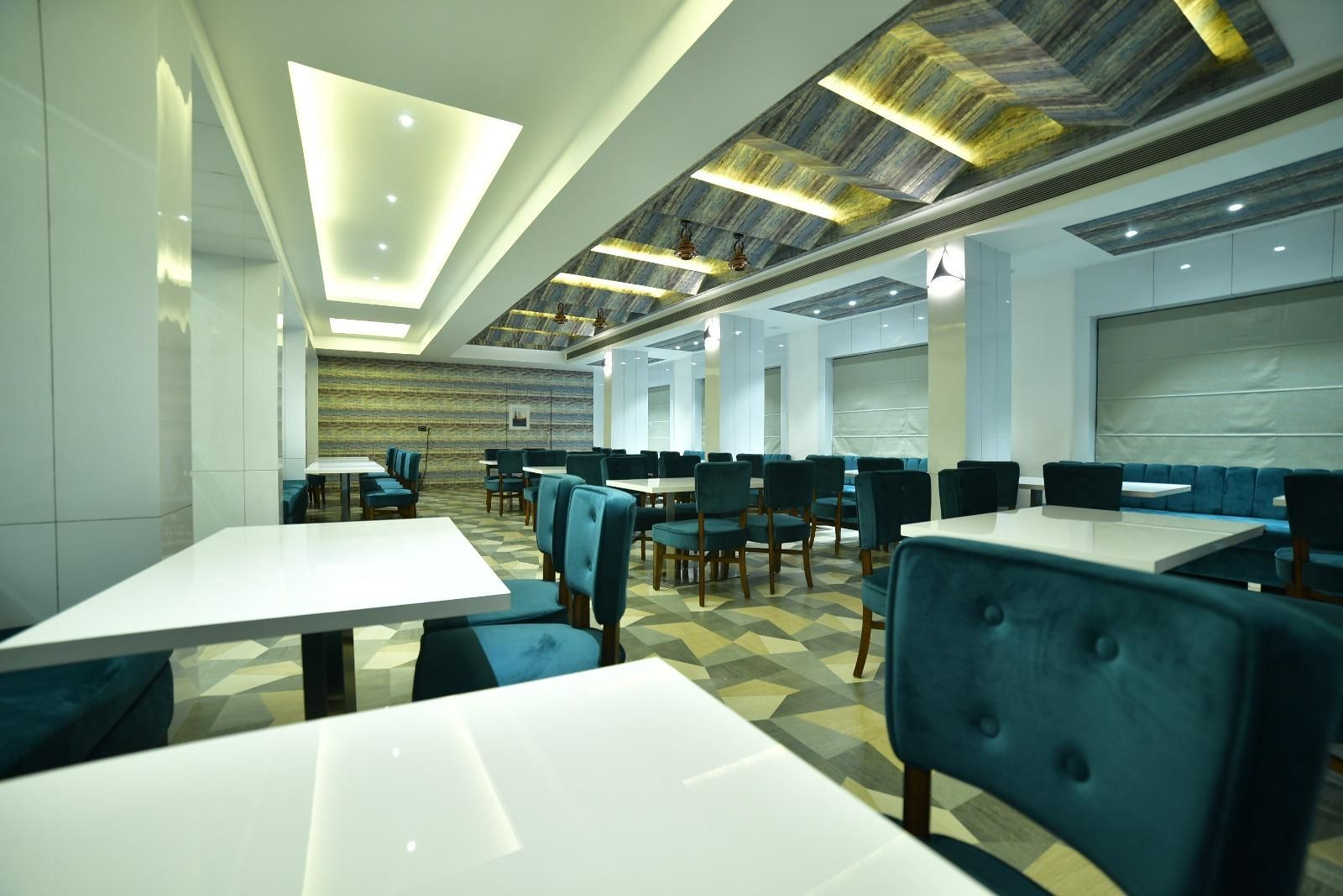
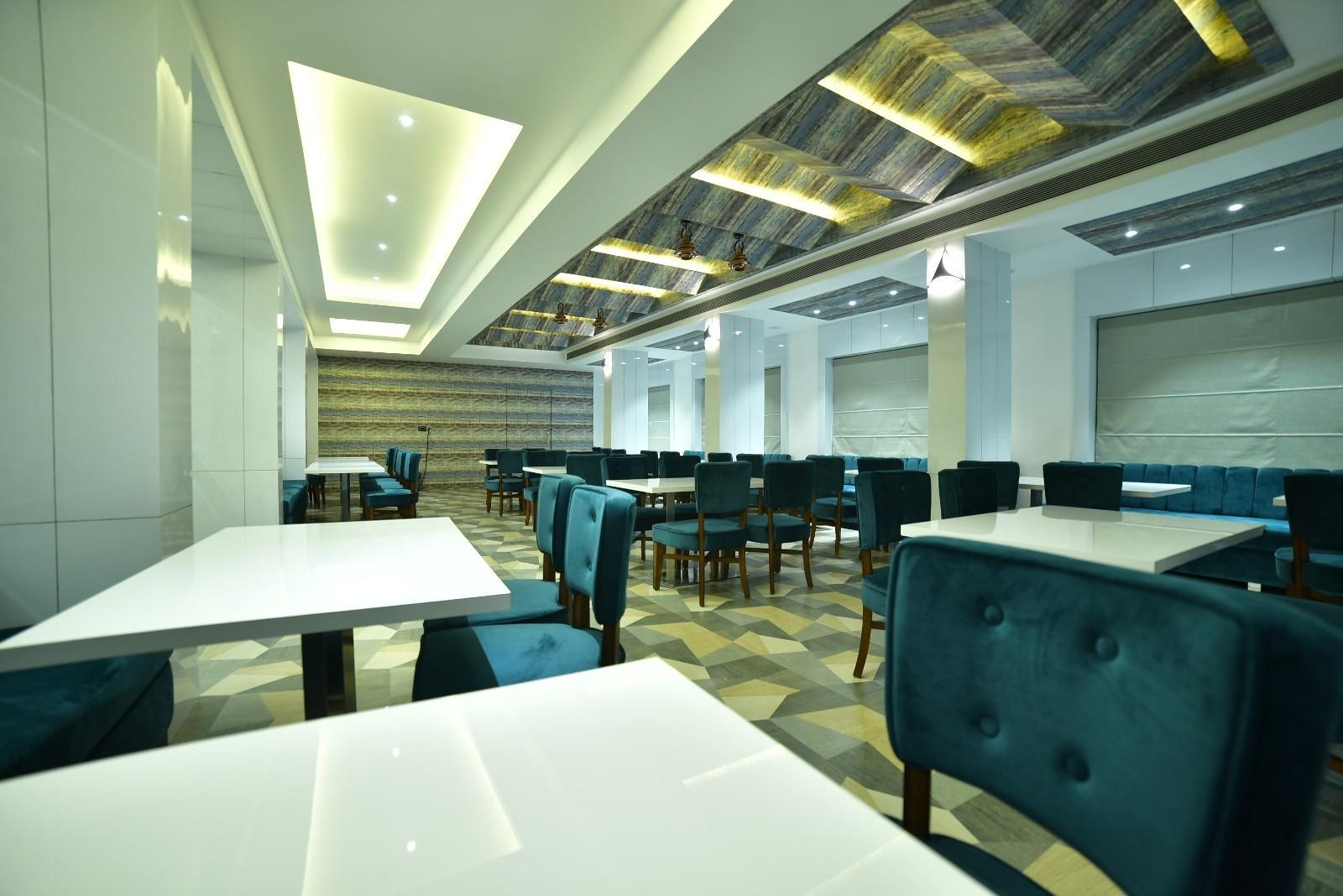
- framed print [509,404,530,430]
